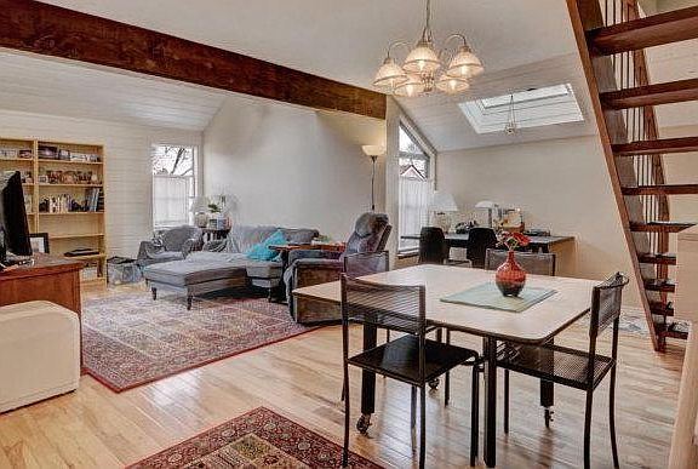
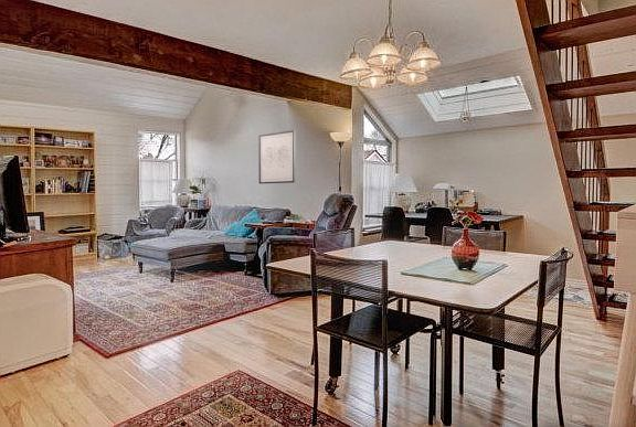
+ wall art [257,129,296,184]
